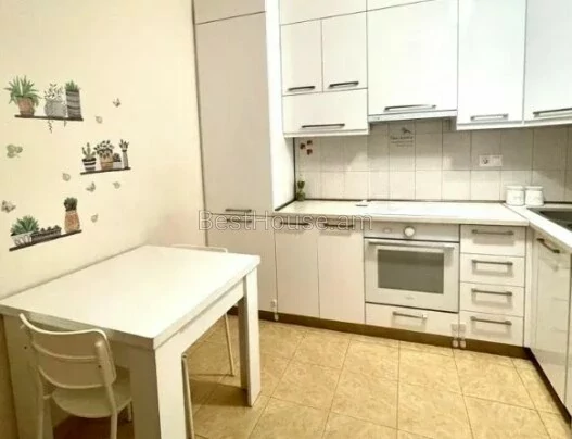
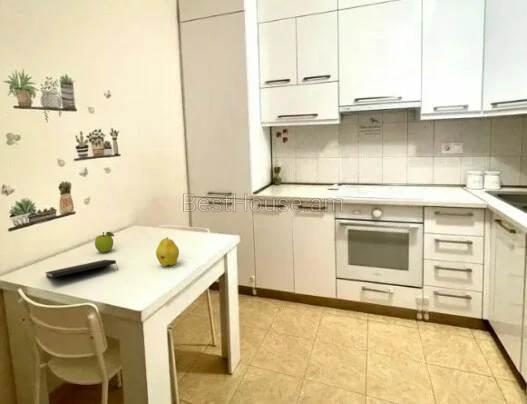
+ fruit [155,236,180,267]
+ fruit [94,231,115,254]
+ notepad [44,259,119,279]
